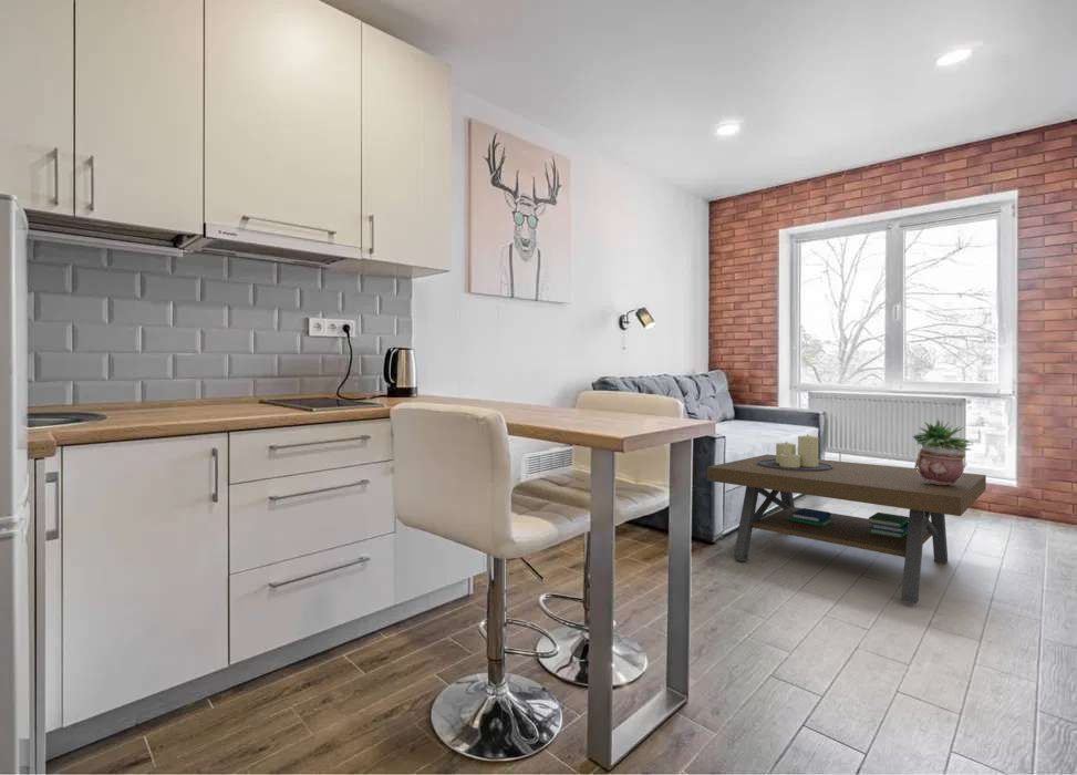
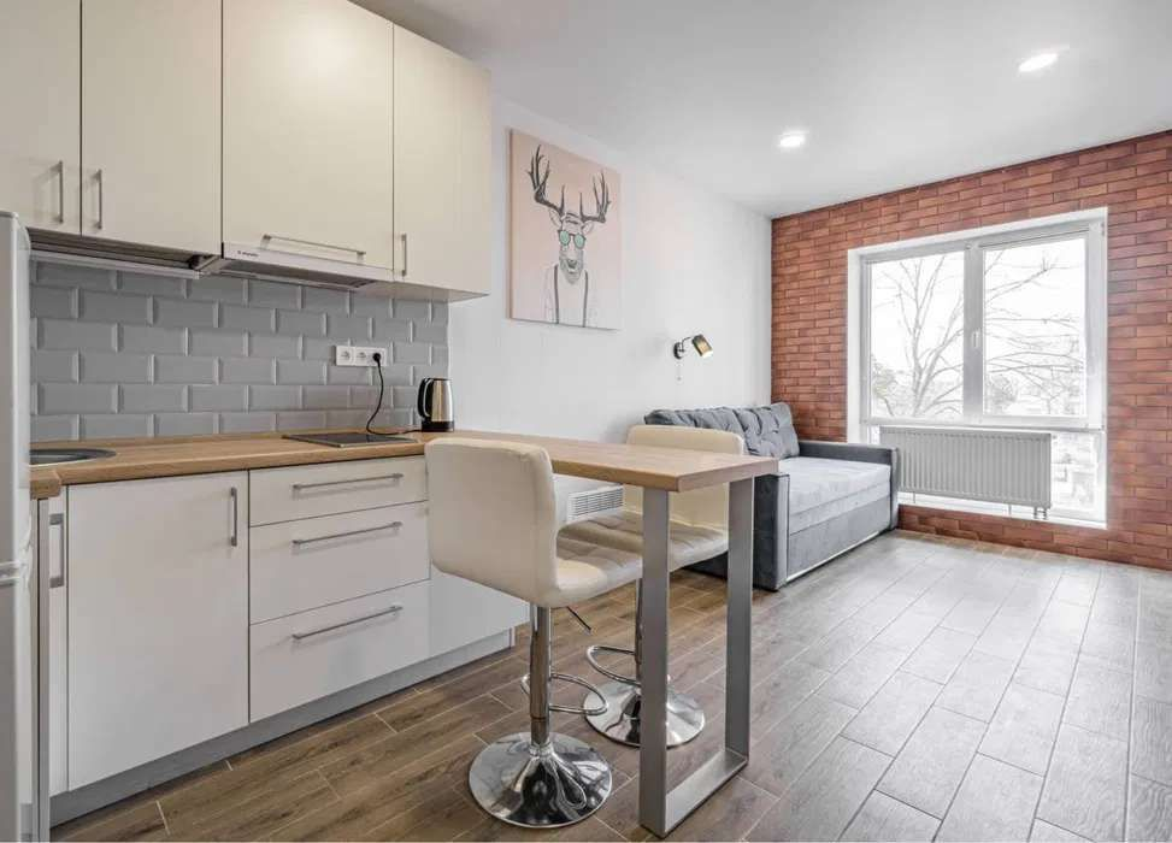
- coffee table [706,434,987,604]
- potted plant [911,417,974,486]
